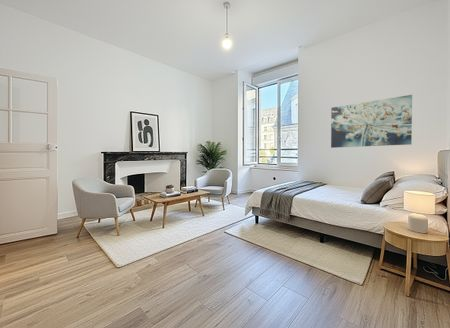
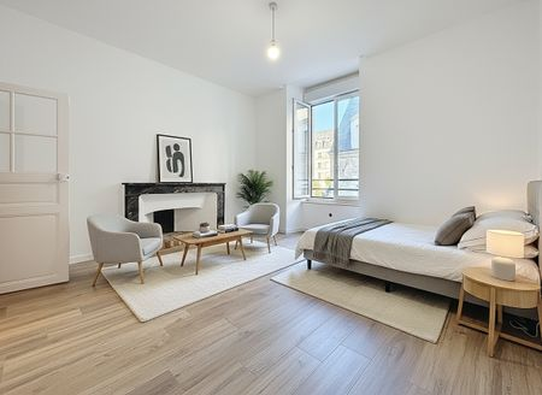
- wall art [330,94,413,149]
